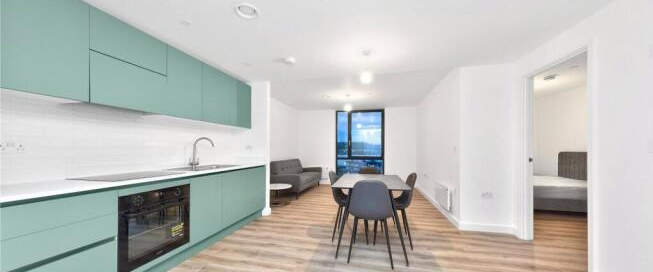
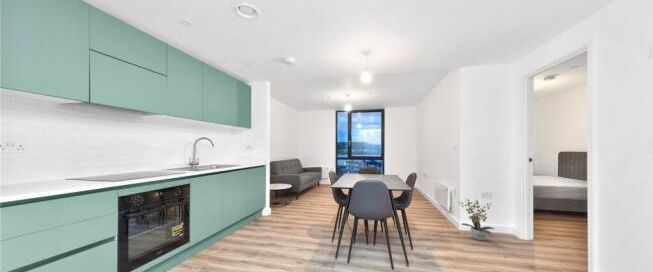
+ potted plant [458,197,495,242]
